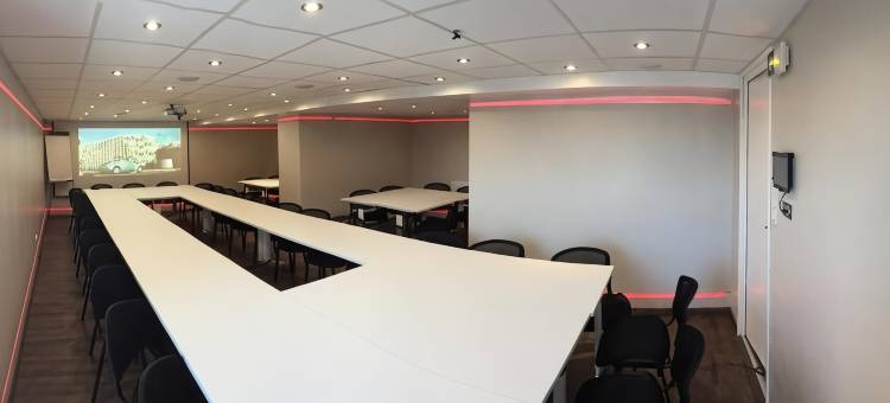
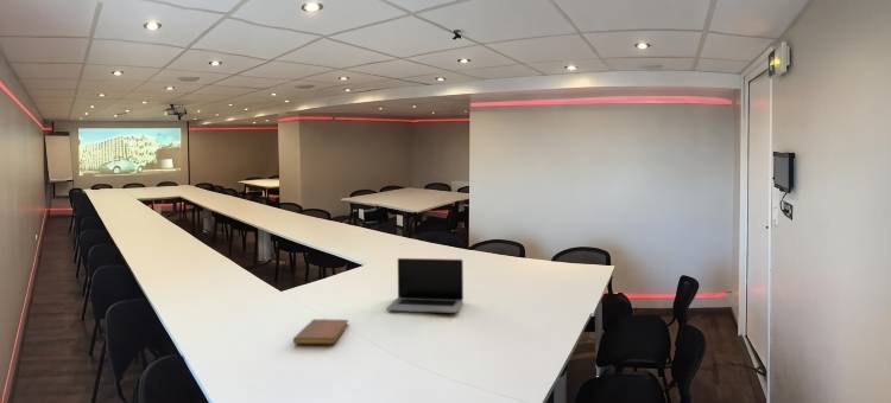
+ notebook [292,318,349,345]
+ laptop [385,257,465,314]
